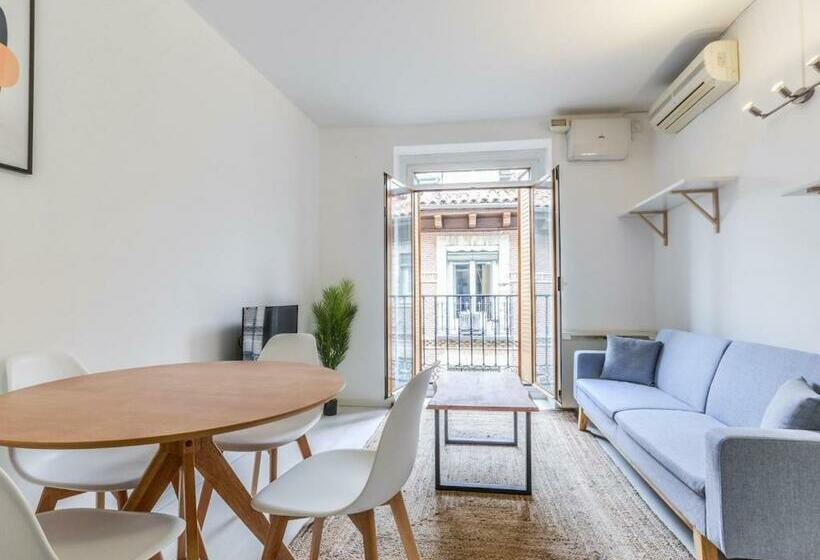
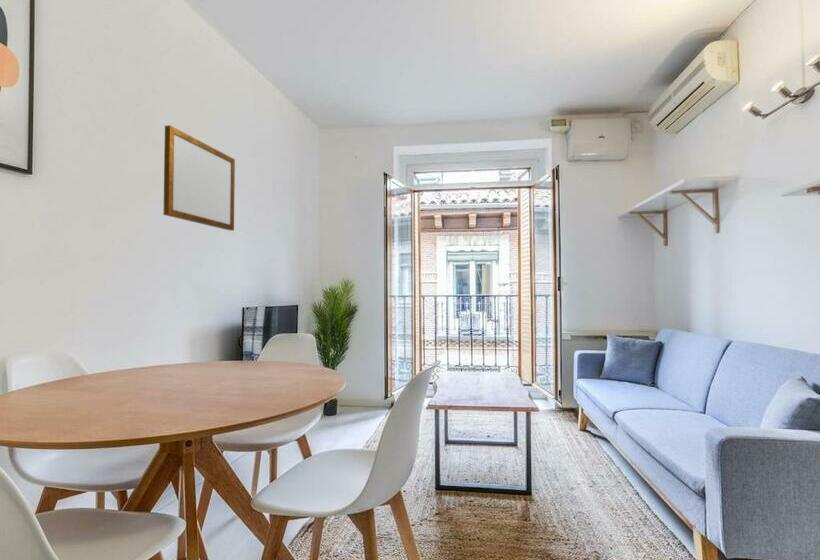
+ writing board [162,124,236,232]
